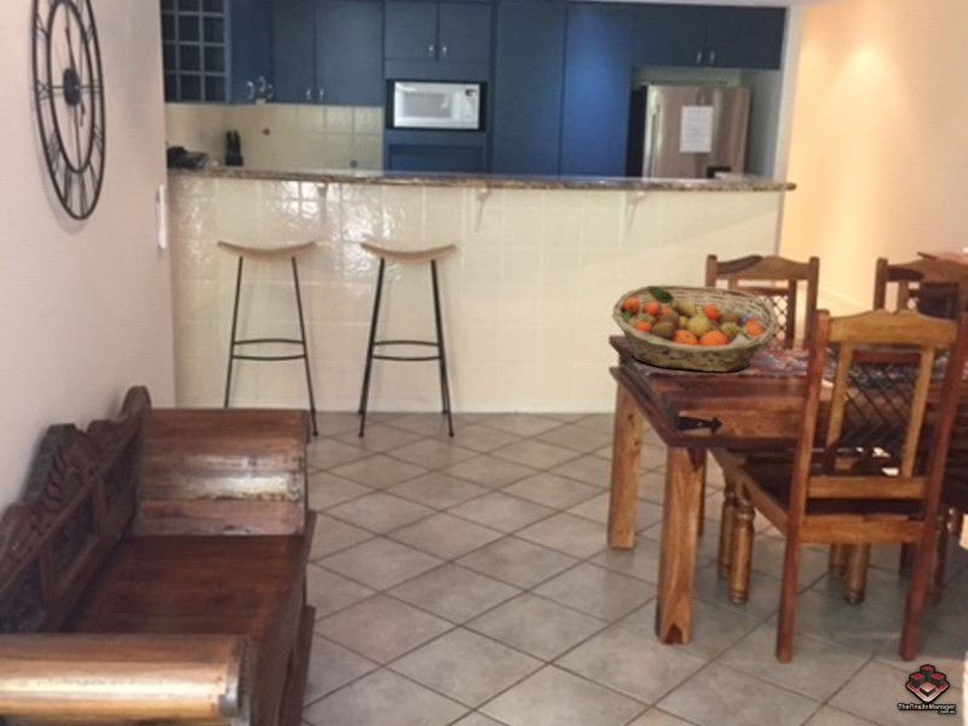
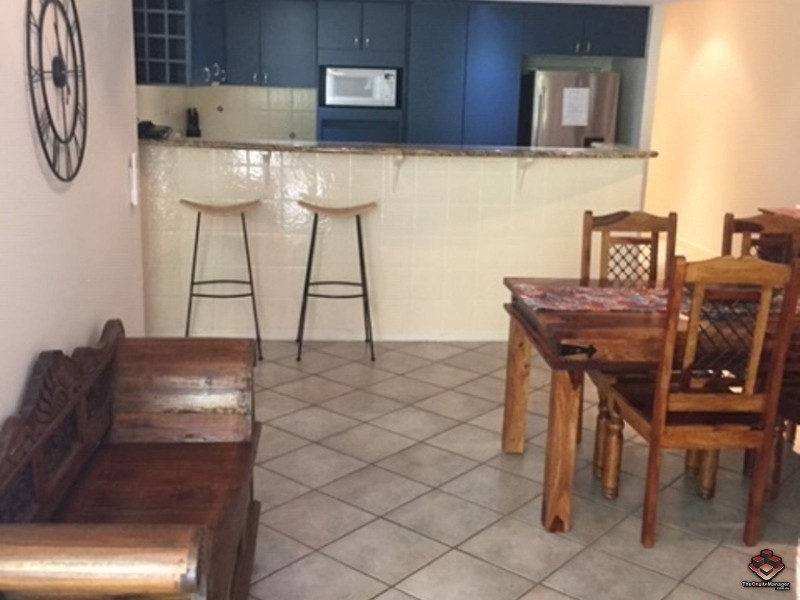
- fruit basket [611,283,780,373]
